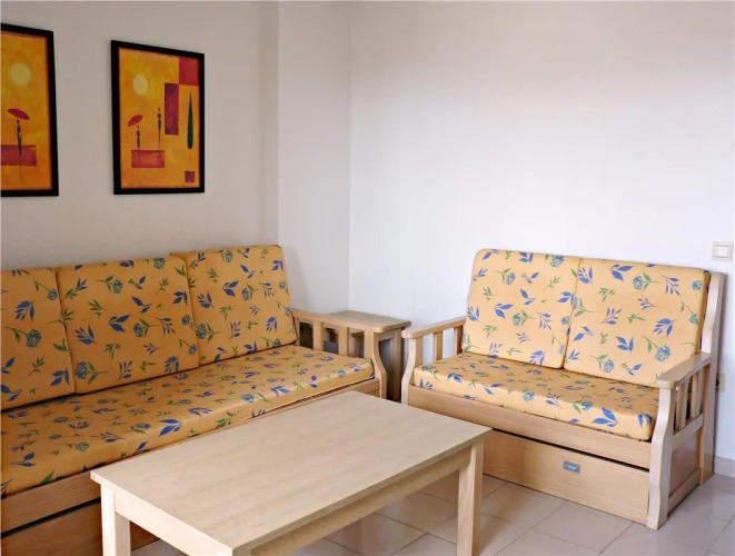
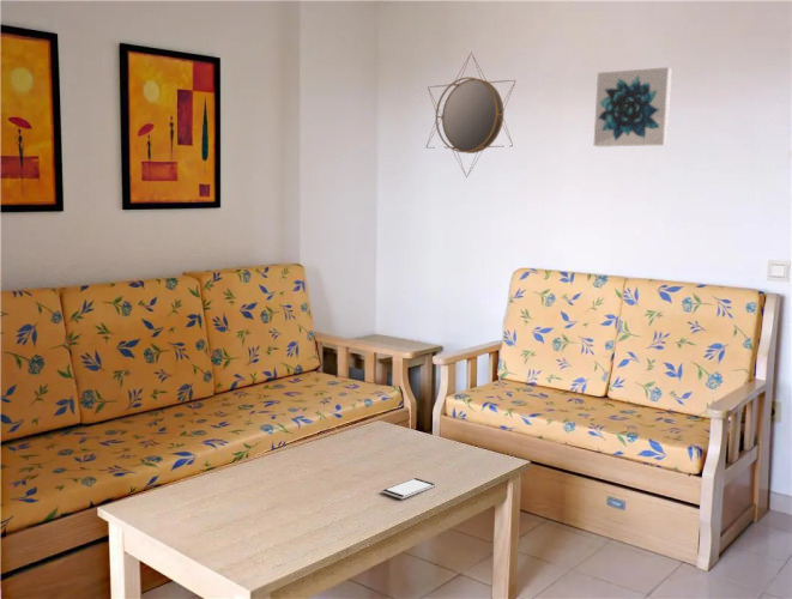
+ home mirror [424,52,518,179]
+ smartphone [381,477,437,501]
+ wall art [593,66,673,147]
